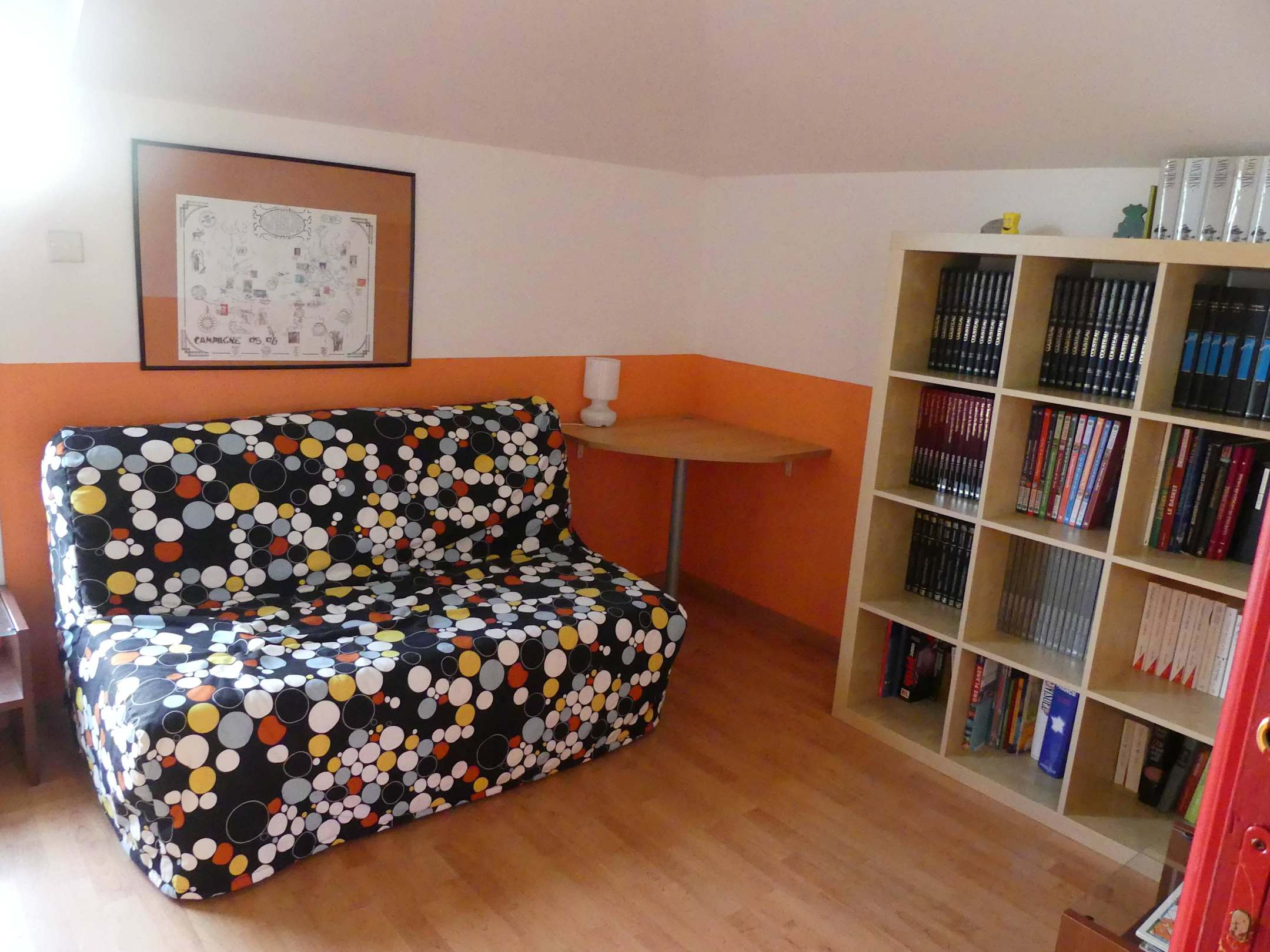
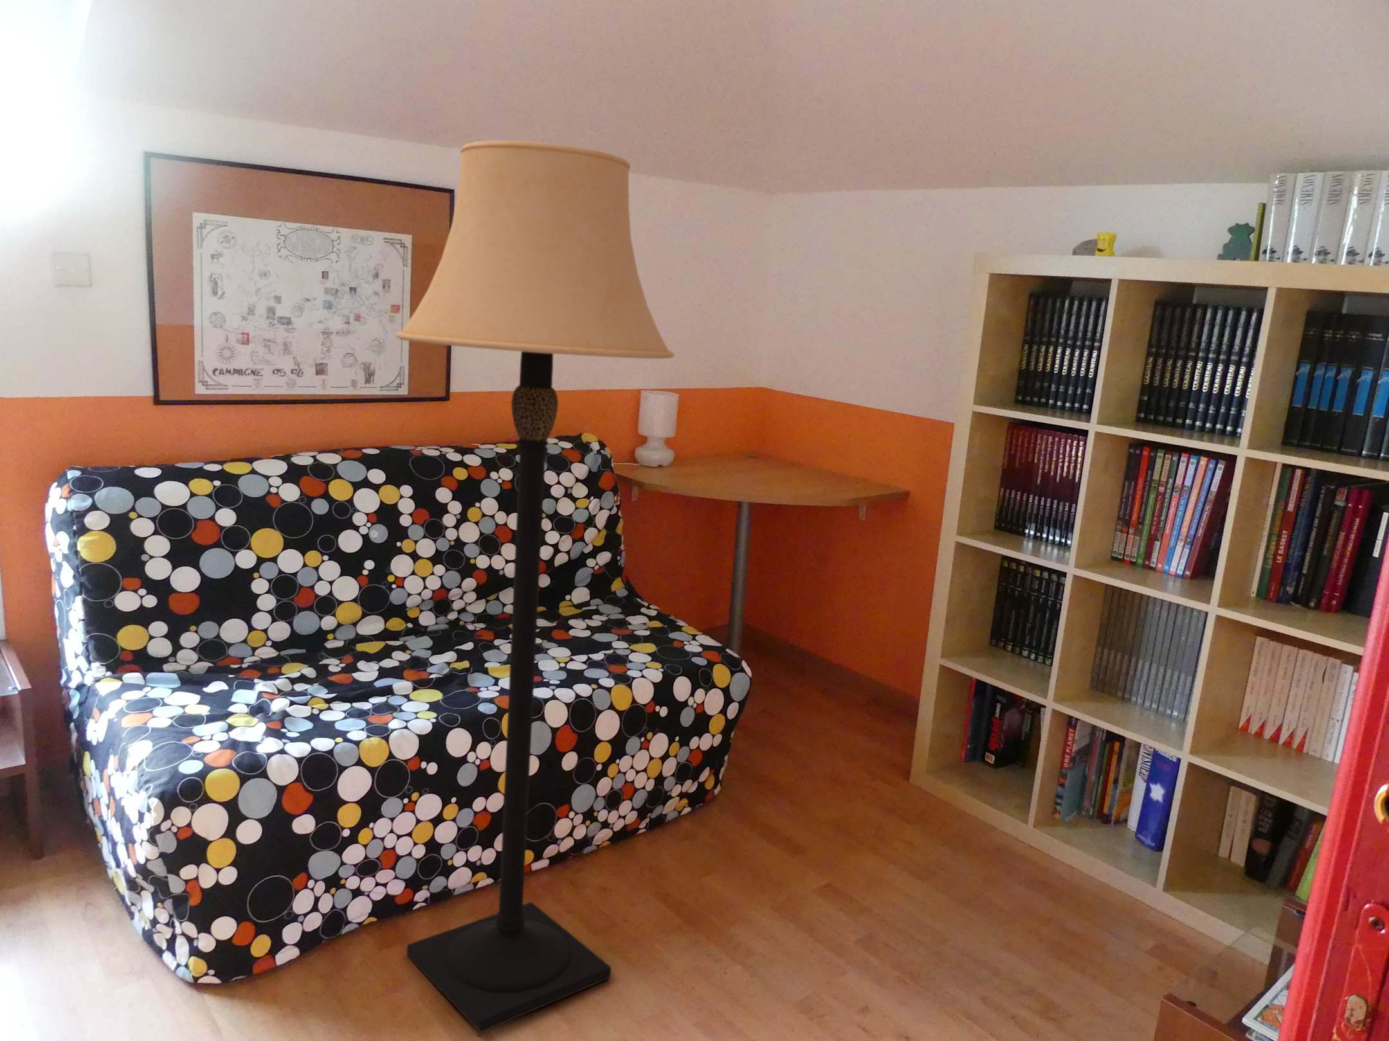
+ lamp [395,140,675,1033]
